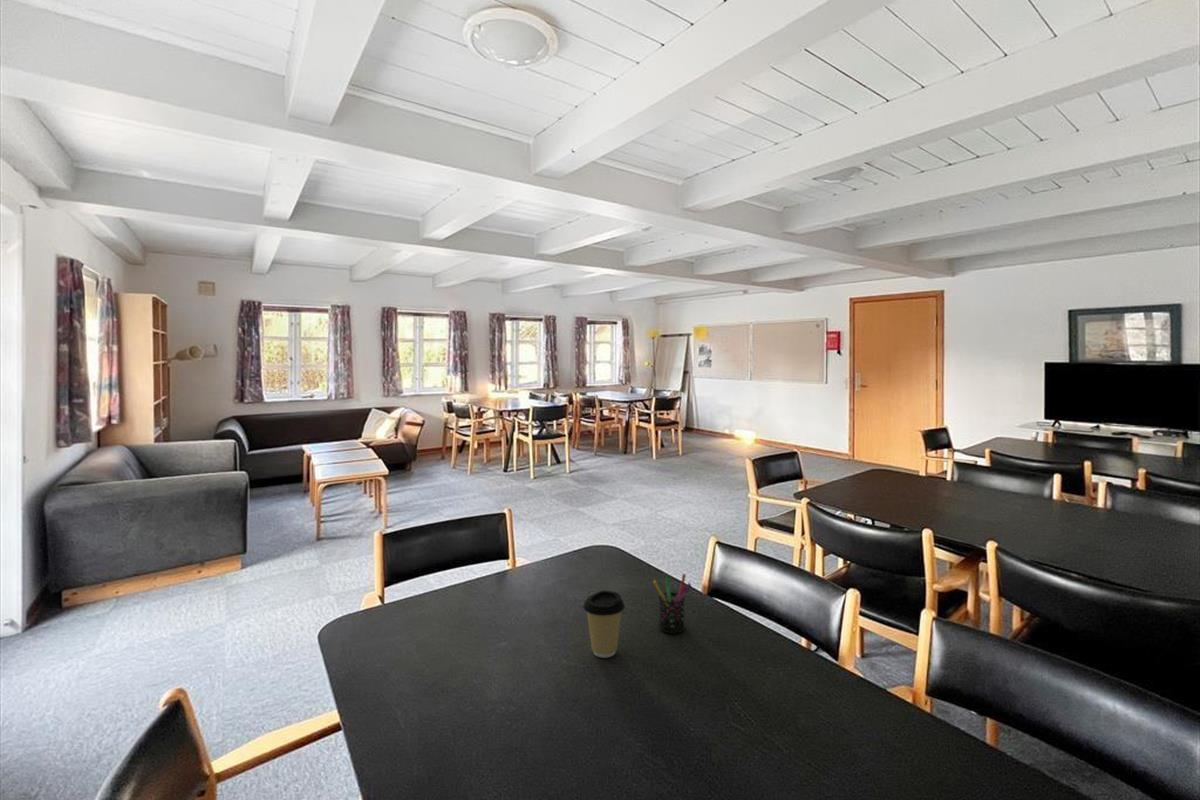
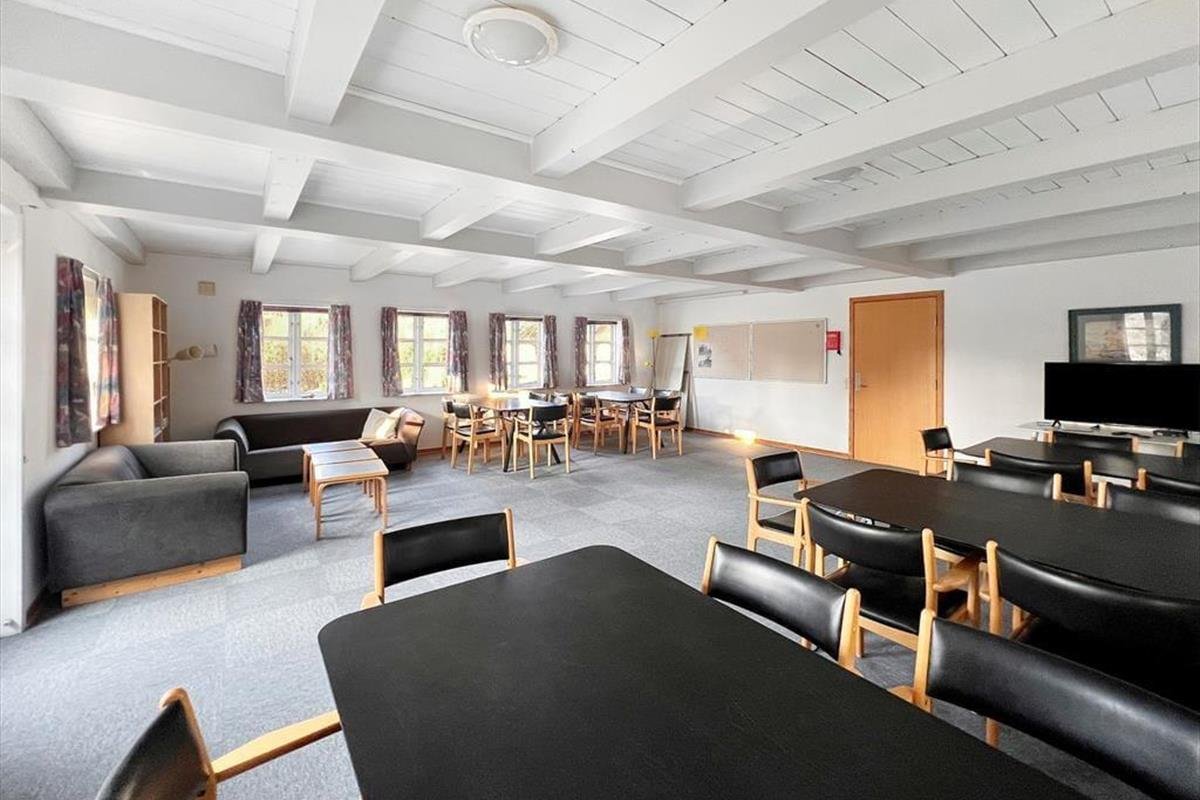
- coffee cup [582,589,626,659]
- pen holder [652,573,692,634]
